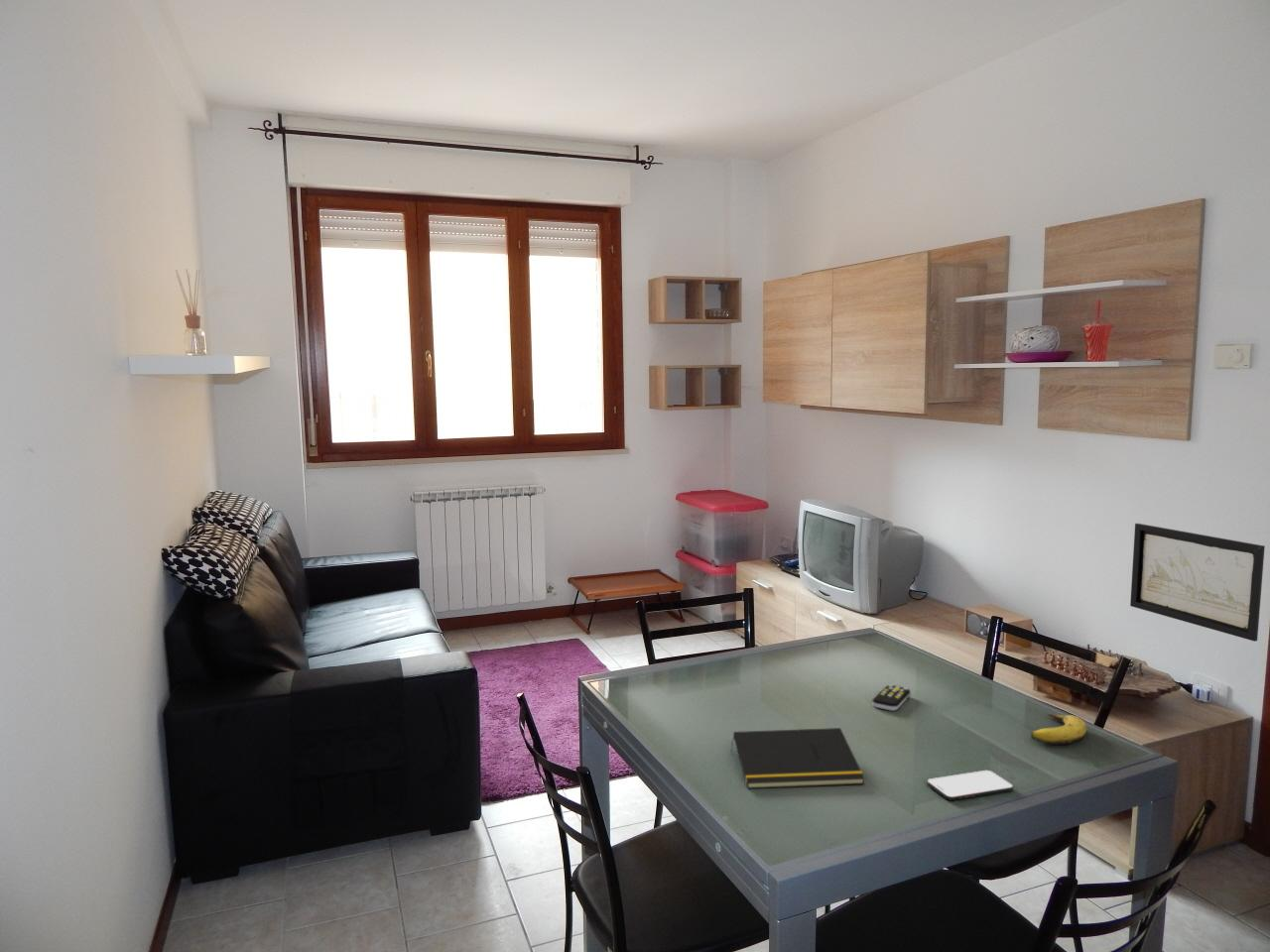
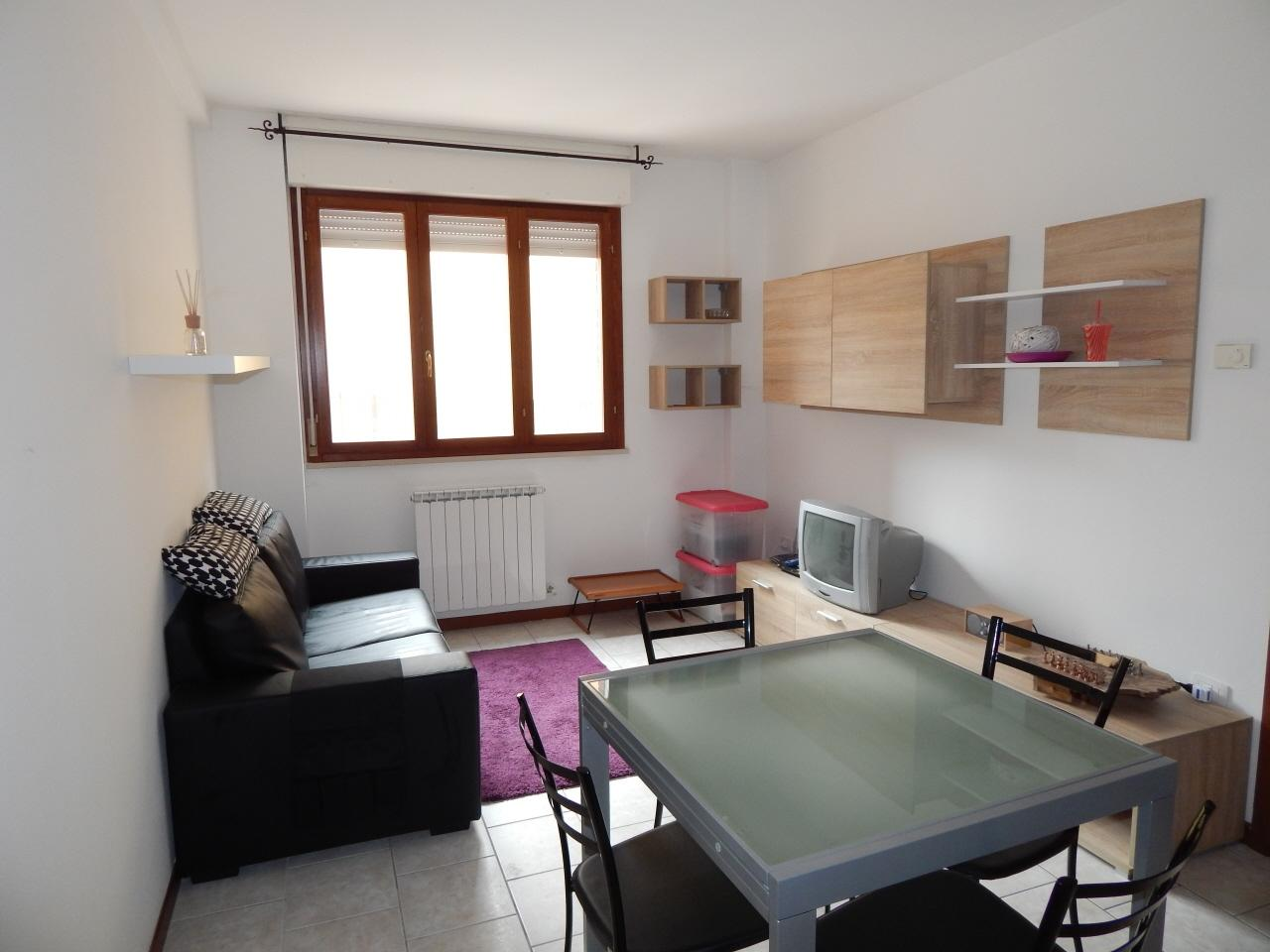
- remote control [871,683,912,712]
- notepad [729,727,865,789]
- wall art [1129,523,1266,643]
- banana [1030,713,1087,746]
- smartphone [927,770,1014,801]
